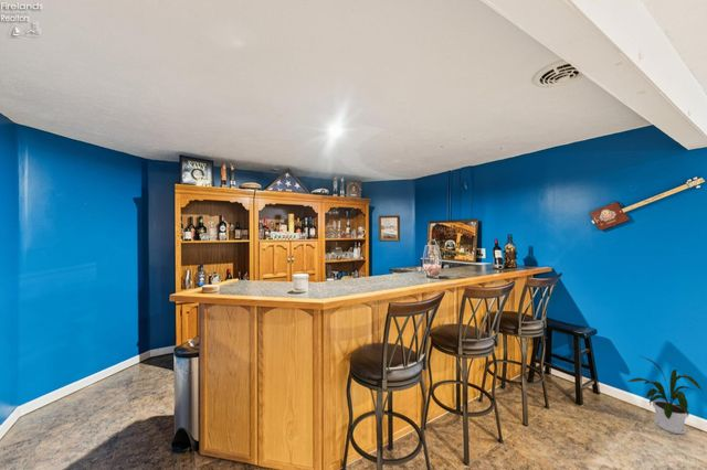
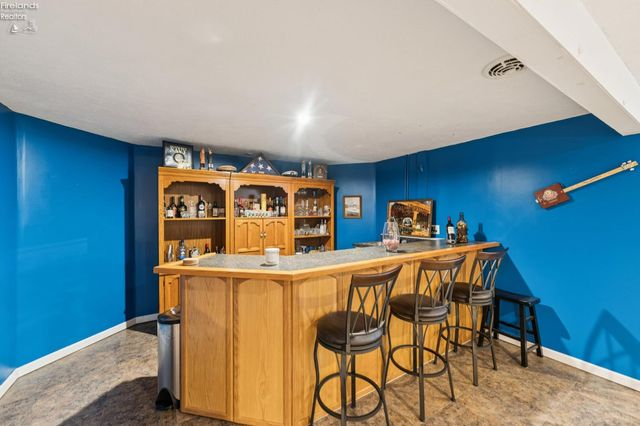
- house plant [625,354,704,435]
